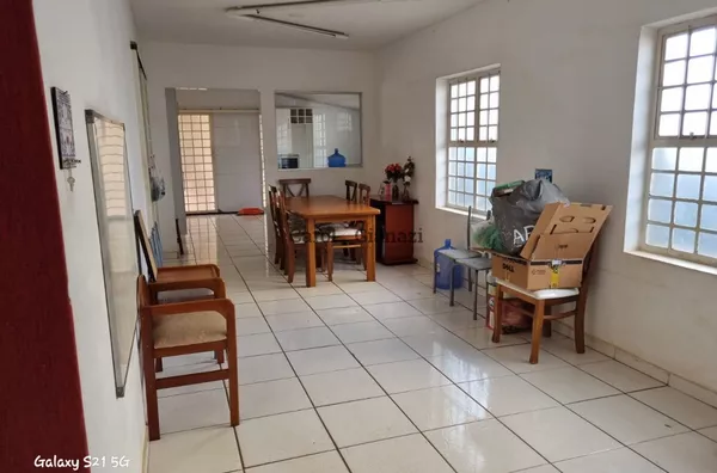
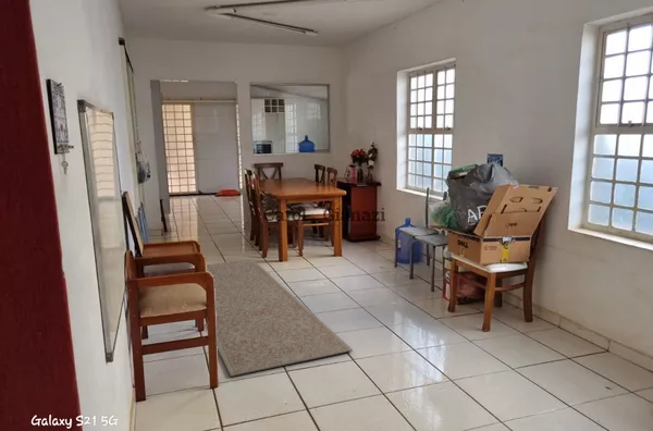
+ rug [206,258,354,378]
